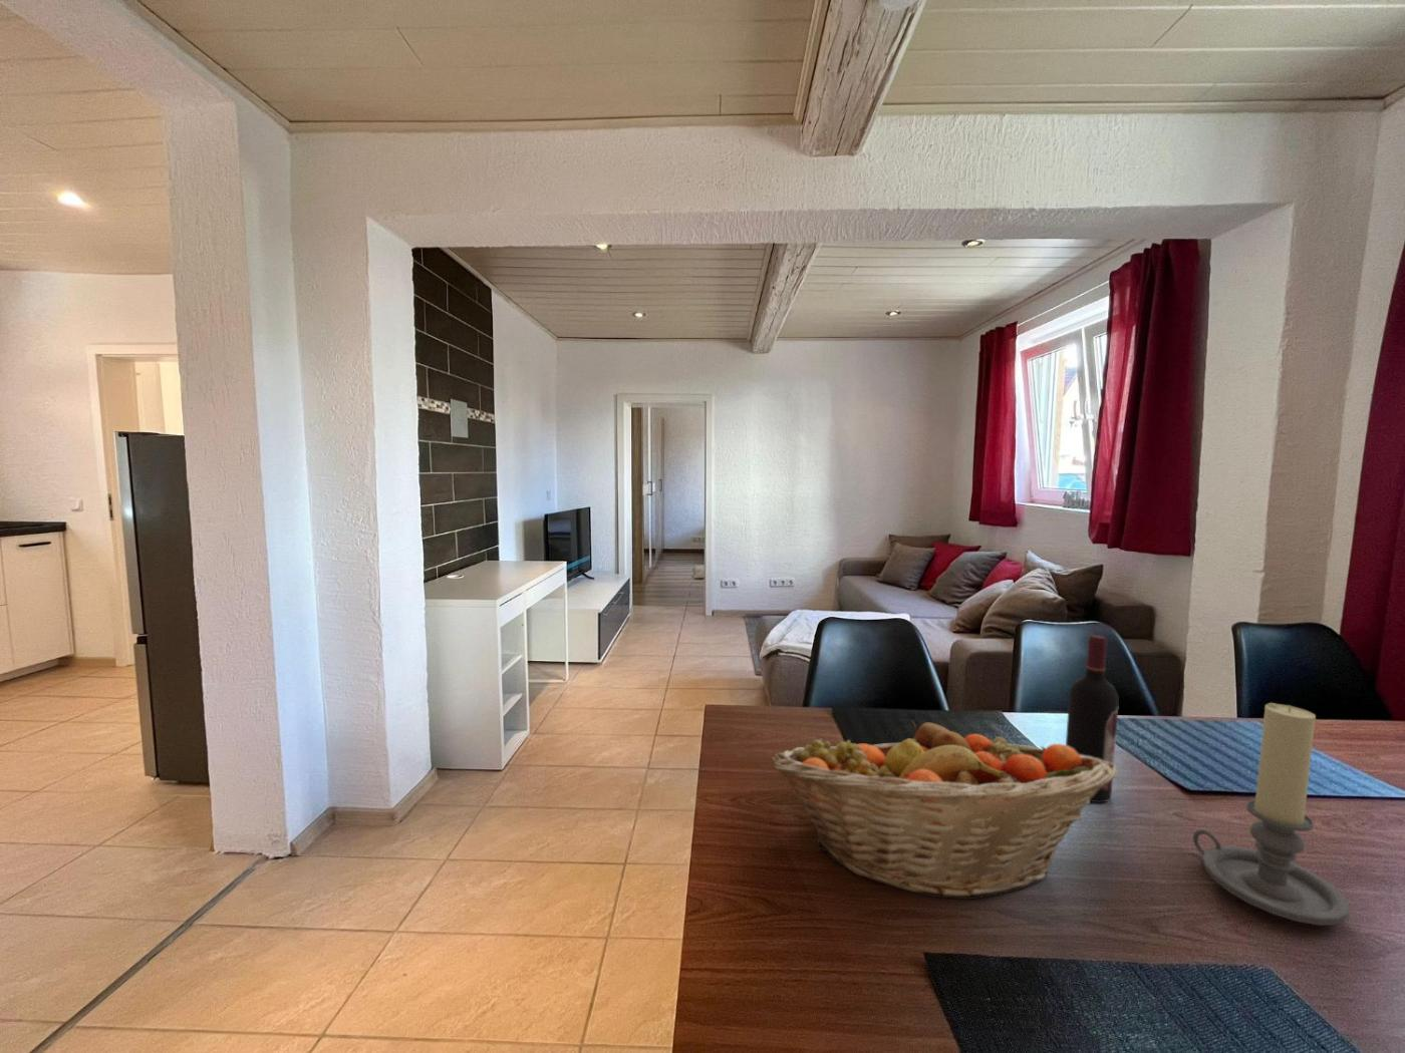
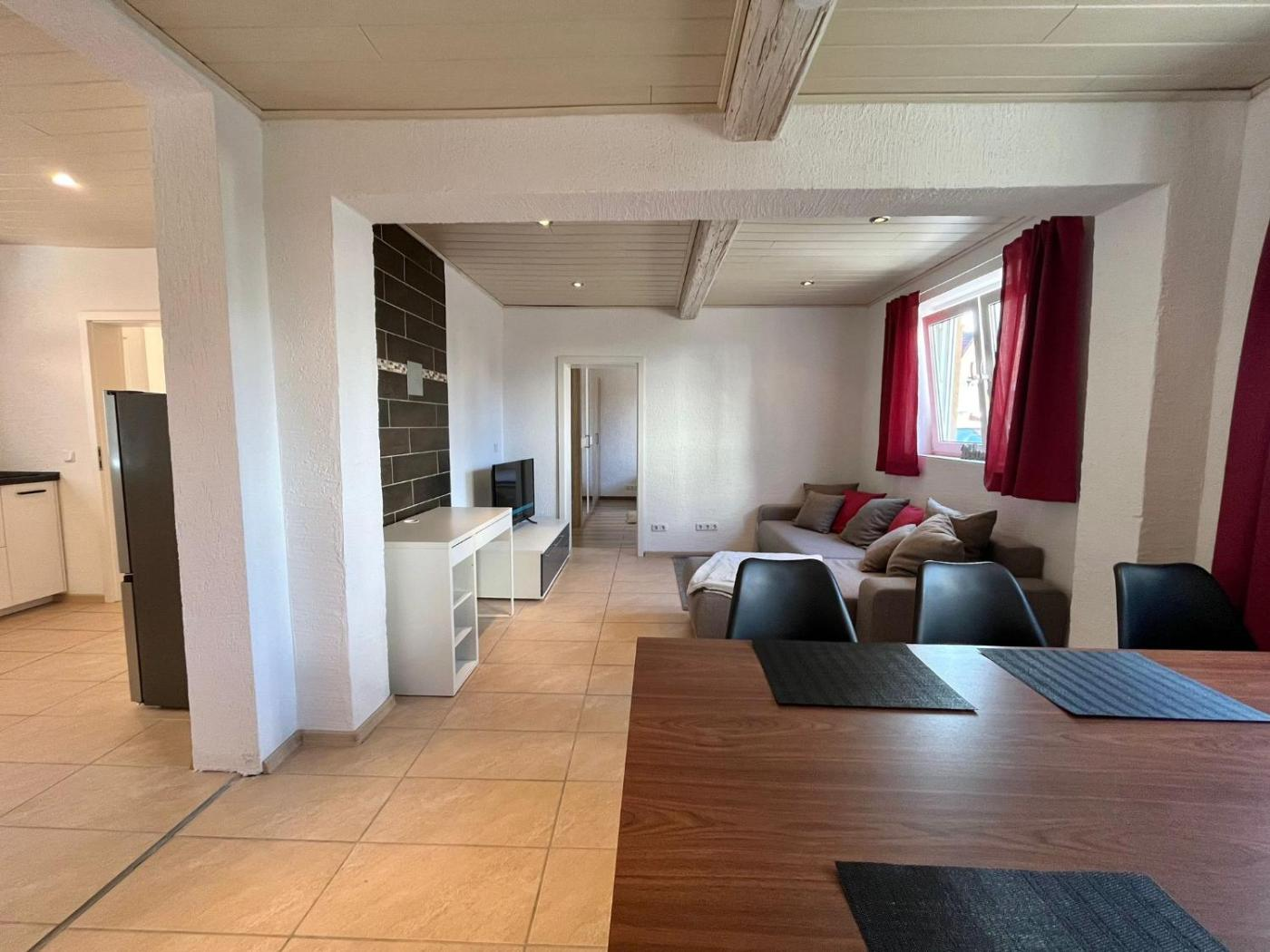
- candle holder [1193,702,1351,927]
- wine bottle [1064,634,1120,803]
- fruit basket [772,720,1118,900]
